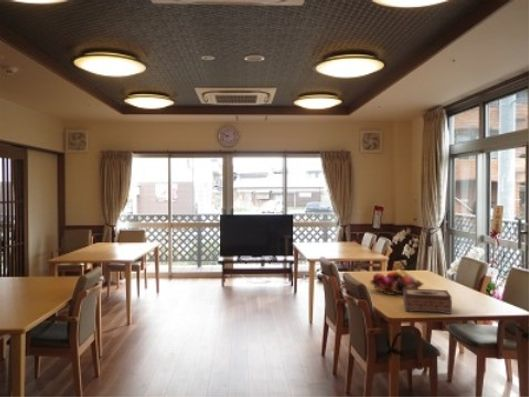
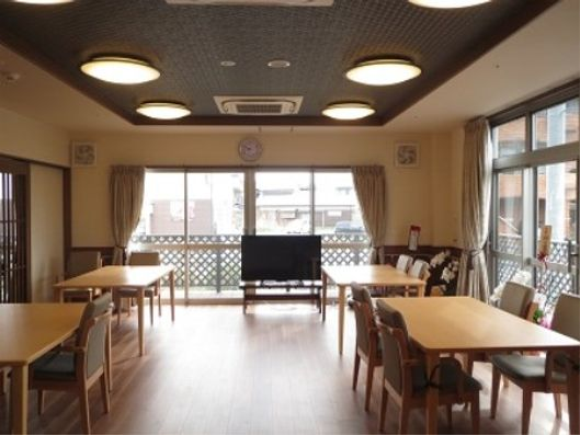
- fruit basket [368,269,424,296]
- tissue box [402,288,453,315]
